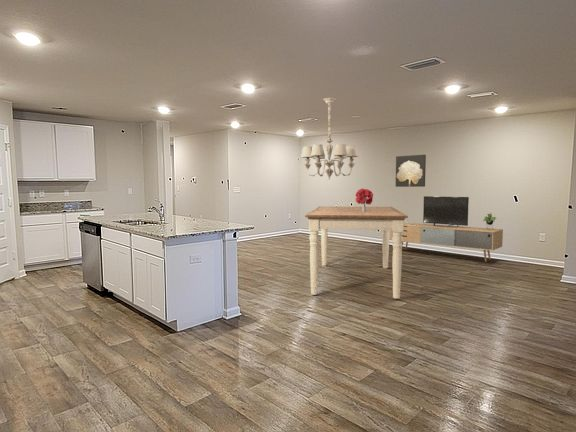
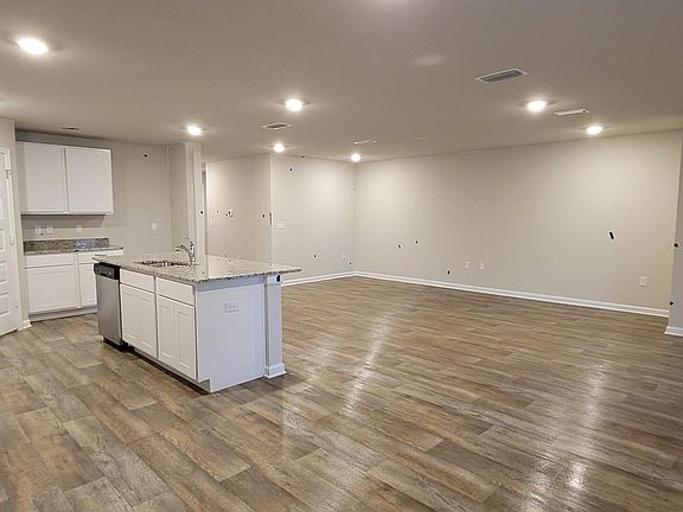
- dining table [304,206,409,299]
- chandelier [300,97,359,180]
- wall art [395,154,427,188]
- bouquet [354,188,374,212]
- media console [389,195,504,262]
